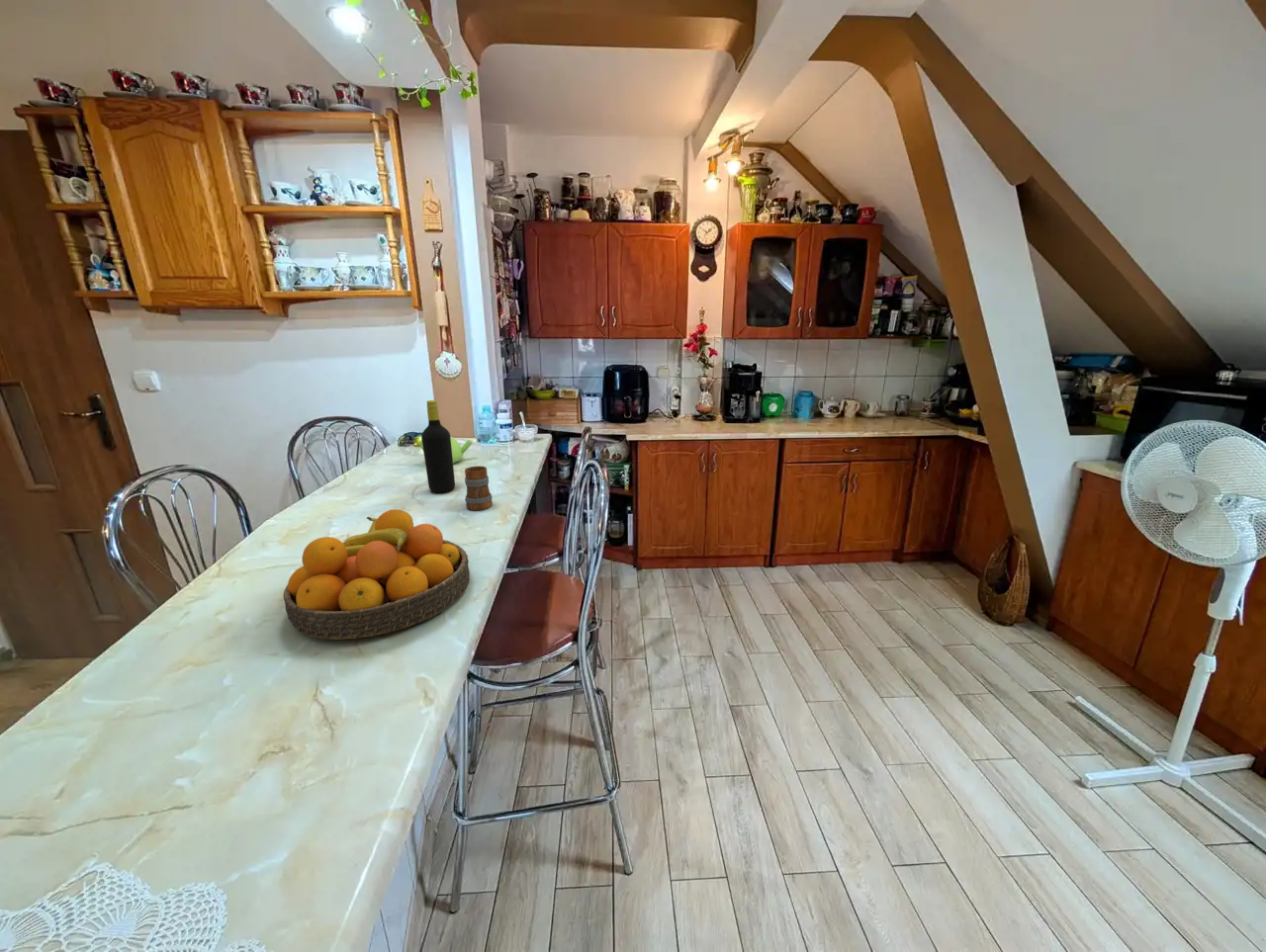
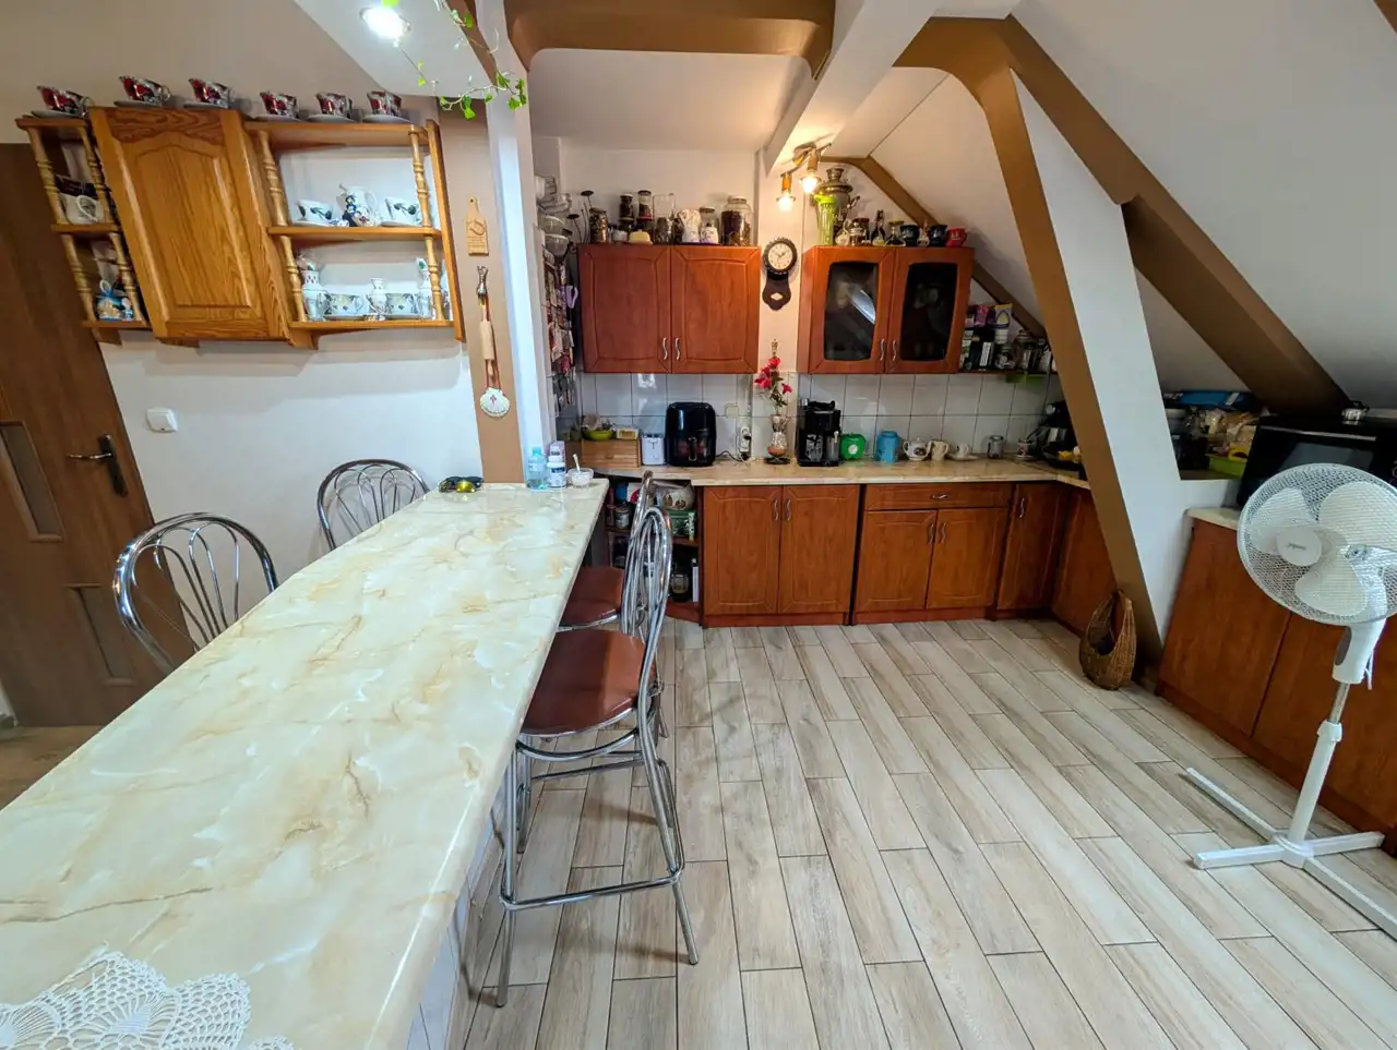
- teapot [418,436,474,465]
- fruit bowl [282,508,471,641]
- mug [464,465,494,511]
- bottle [420,399,456,493]
